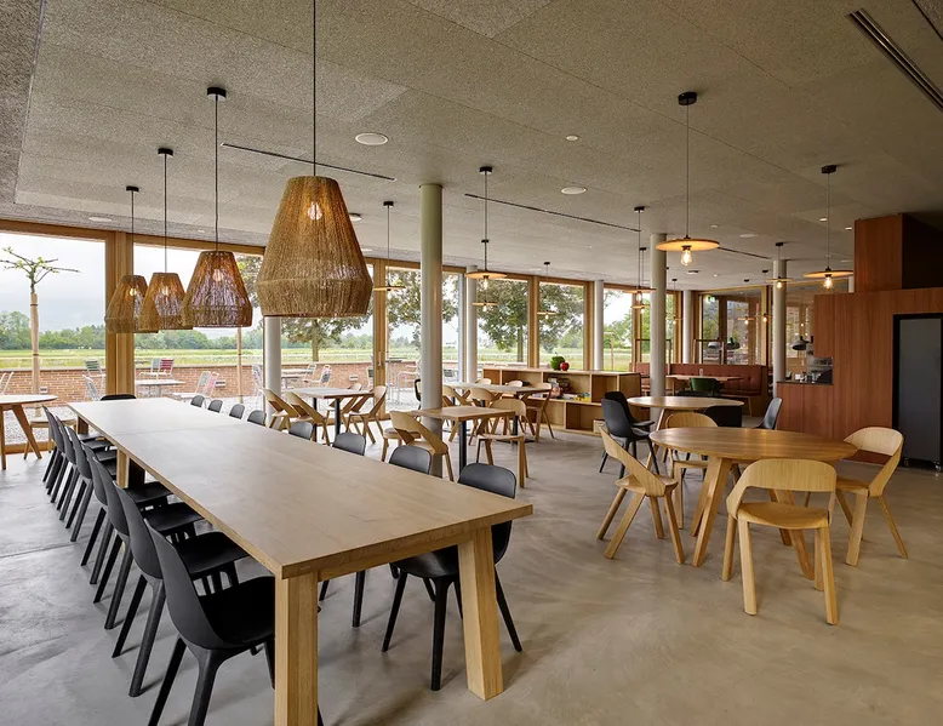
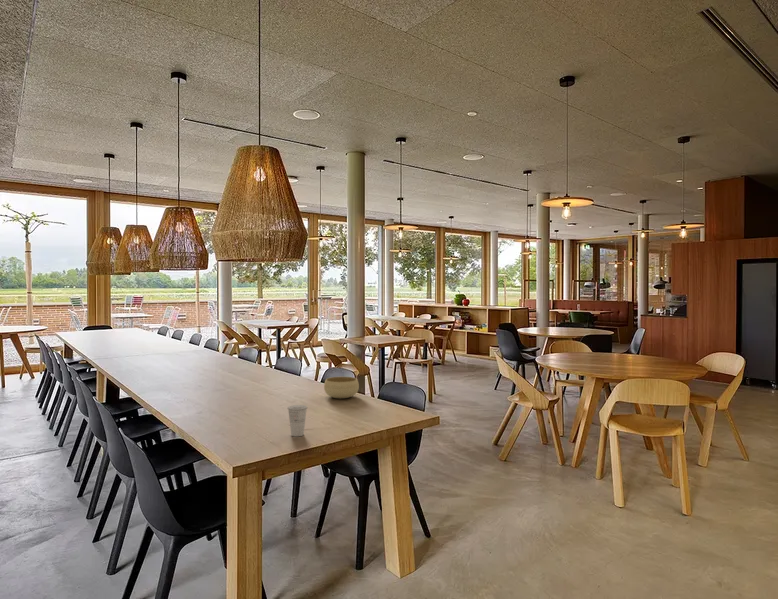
+ bowl [323,376,360,399]
+ cup [286,404,308,438]
